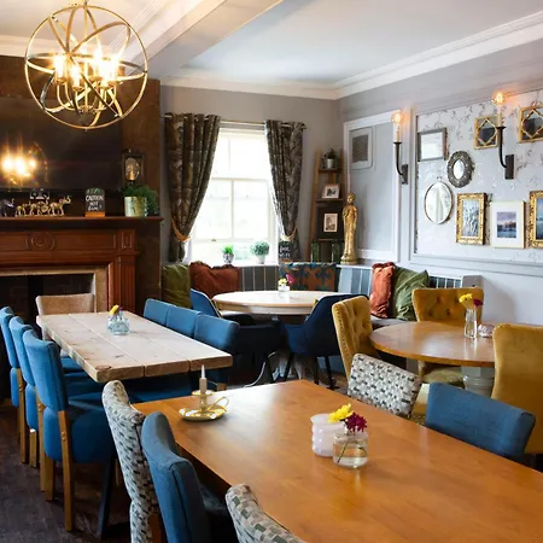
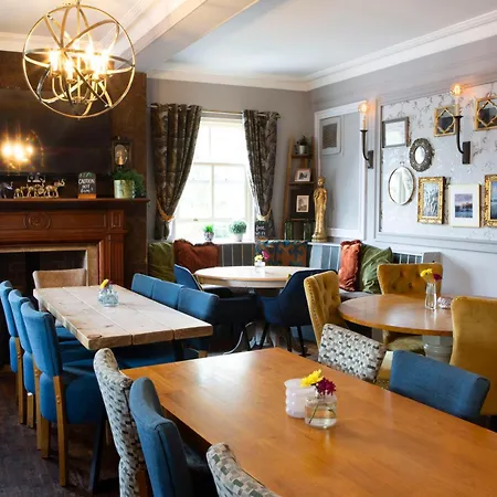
- candle holder [179,364,233,421]
